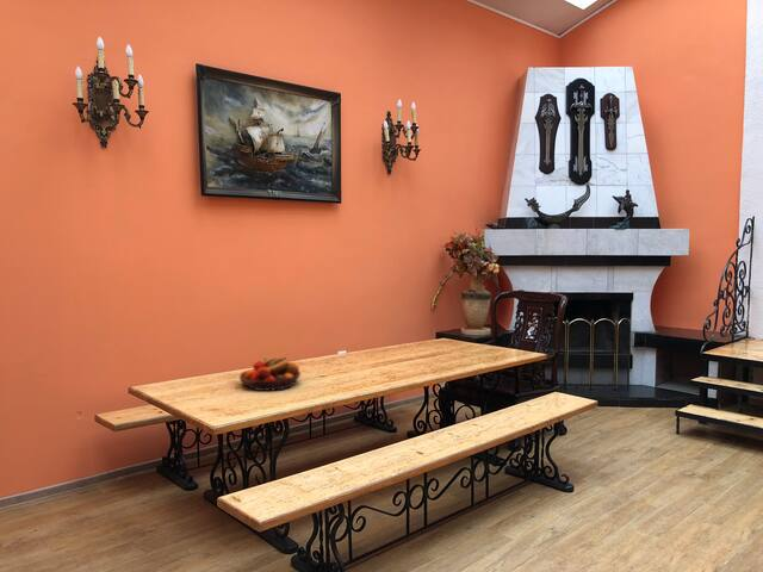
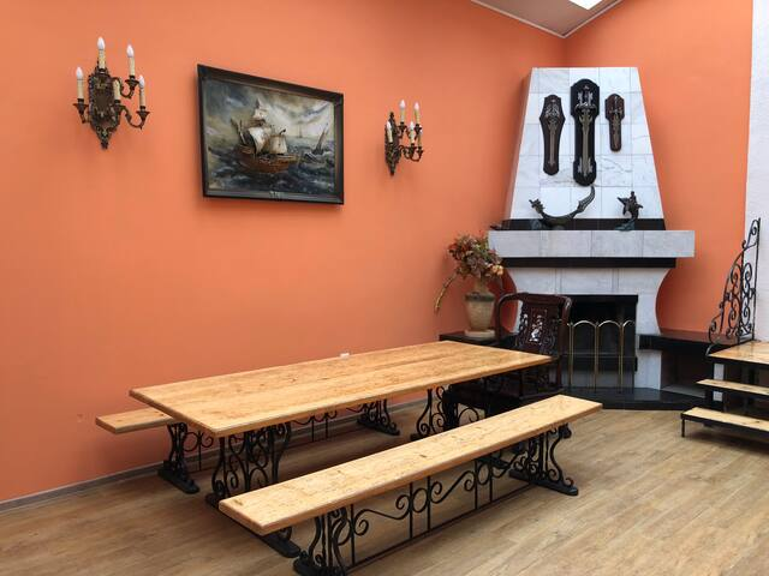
- fruit bowl [238,354,302,392]
